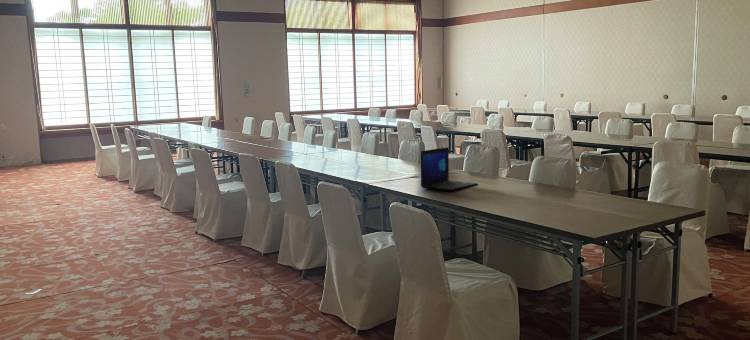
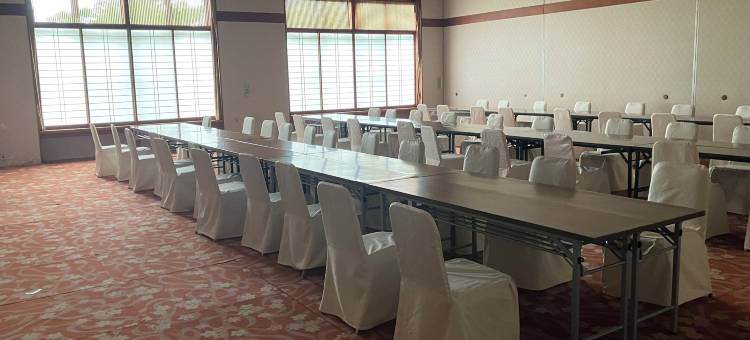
- laptop [420,146,478,192]
